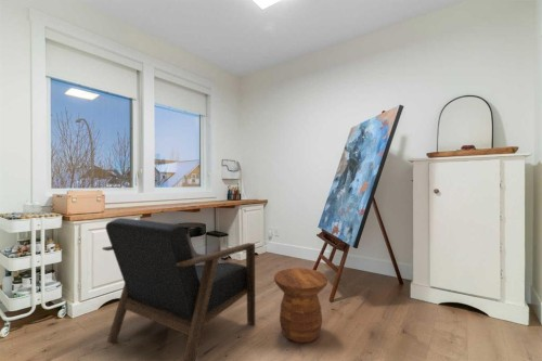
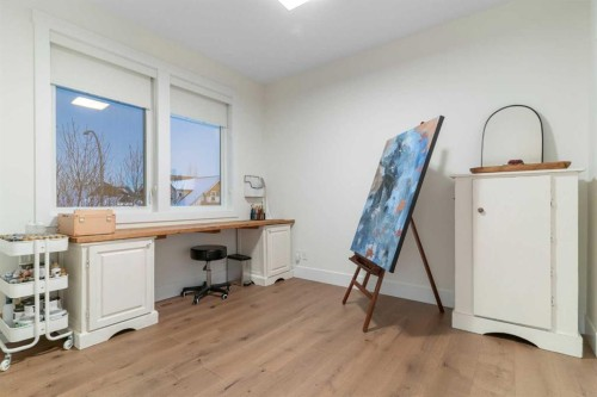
- armchair [102,217,256,361]
- side table [273,267,330,344]
